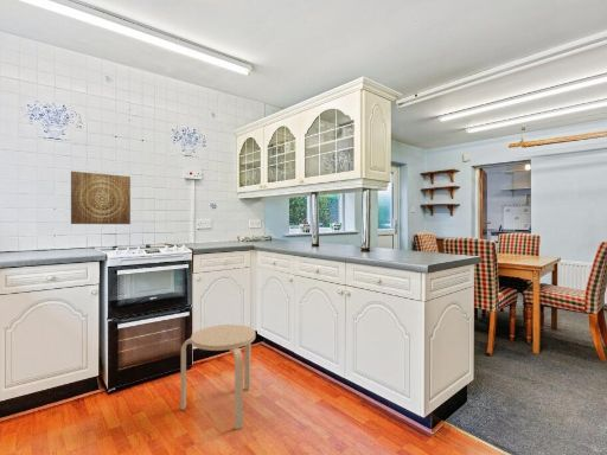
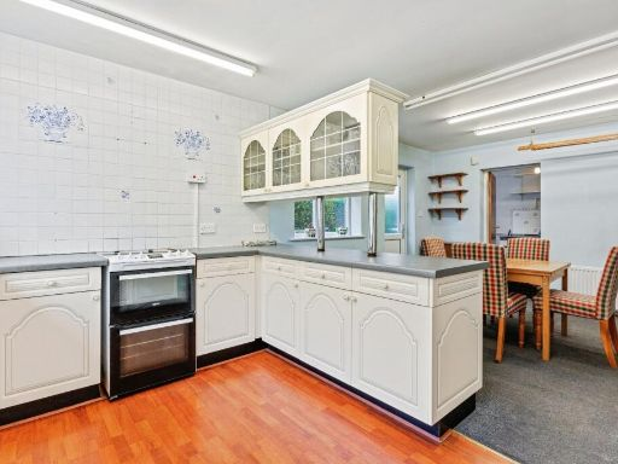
- wall art [70,171,132,225]
- stool [180,323,256,430]
